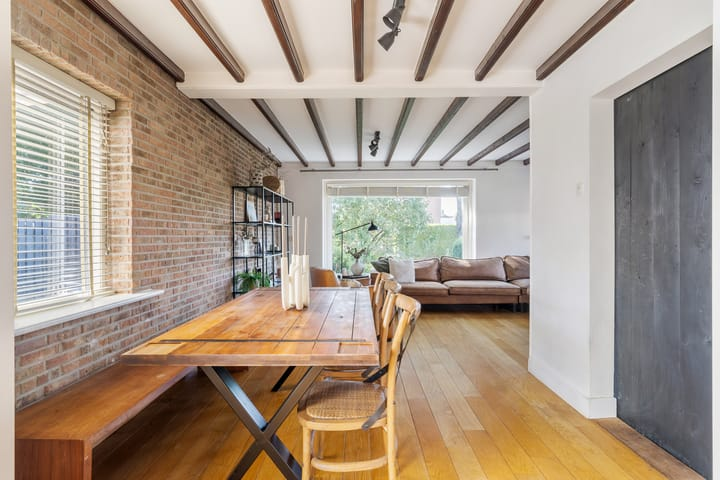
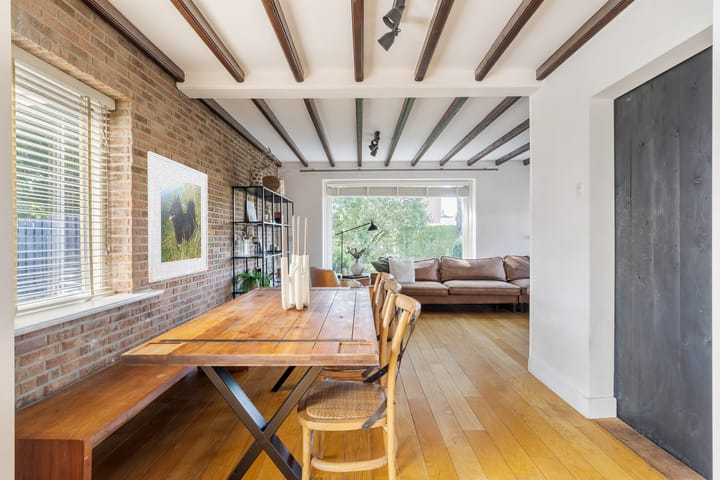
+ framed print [147,150,209,284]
